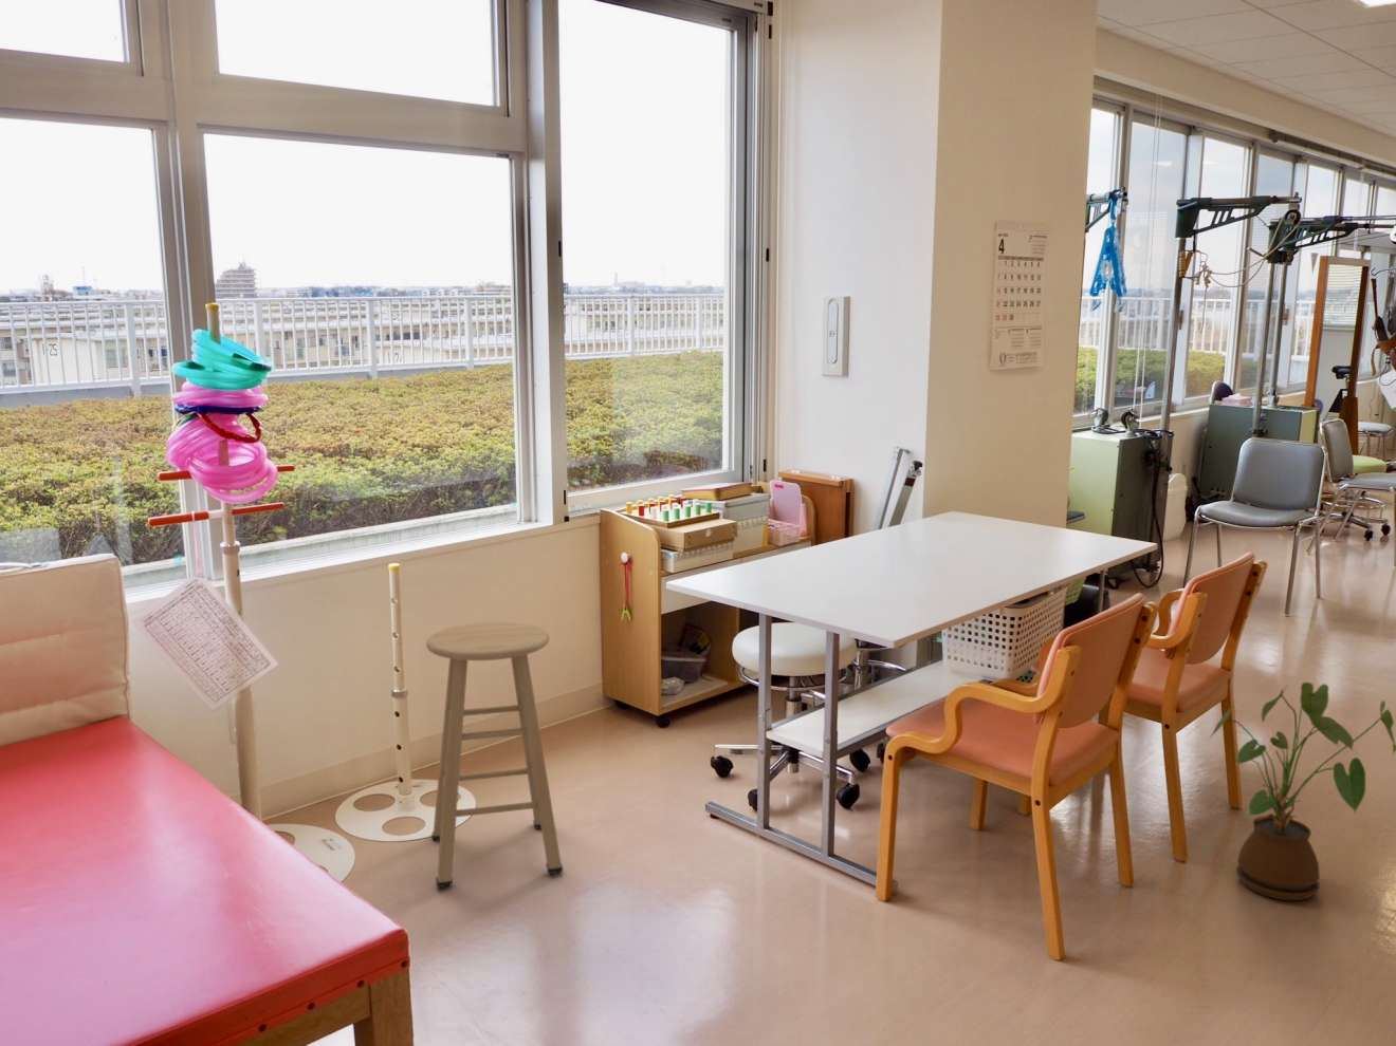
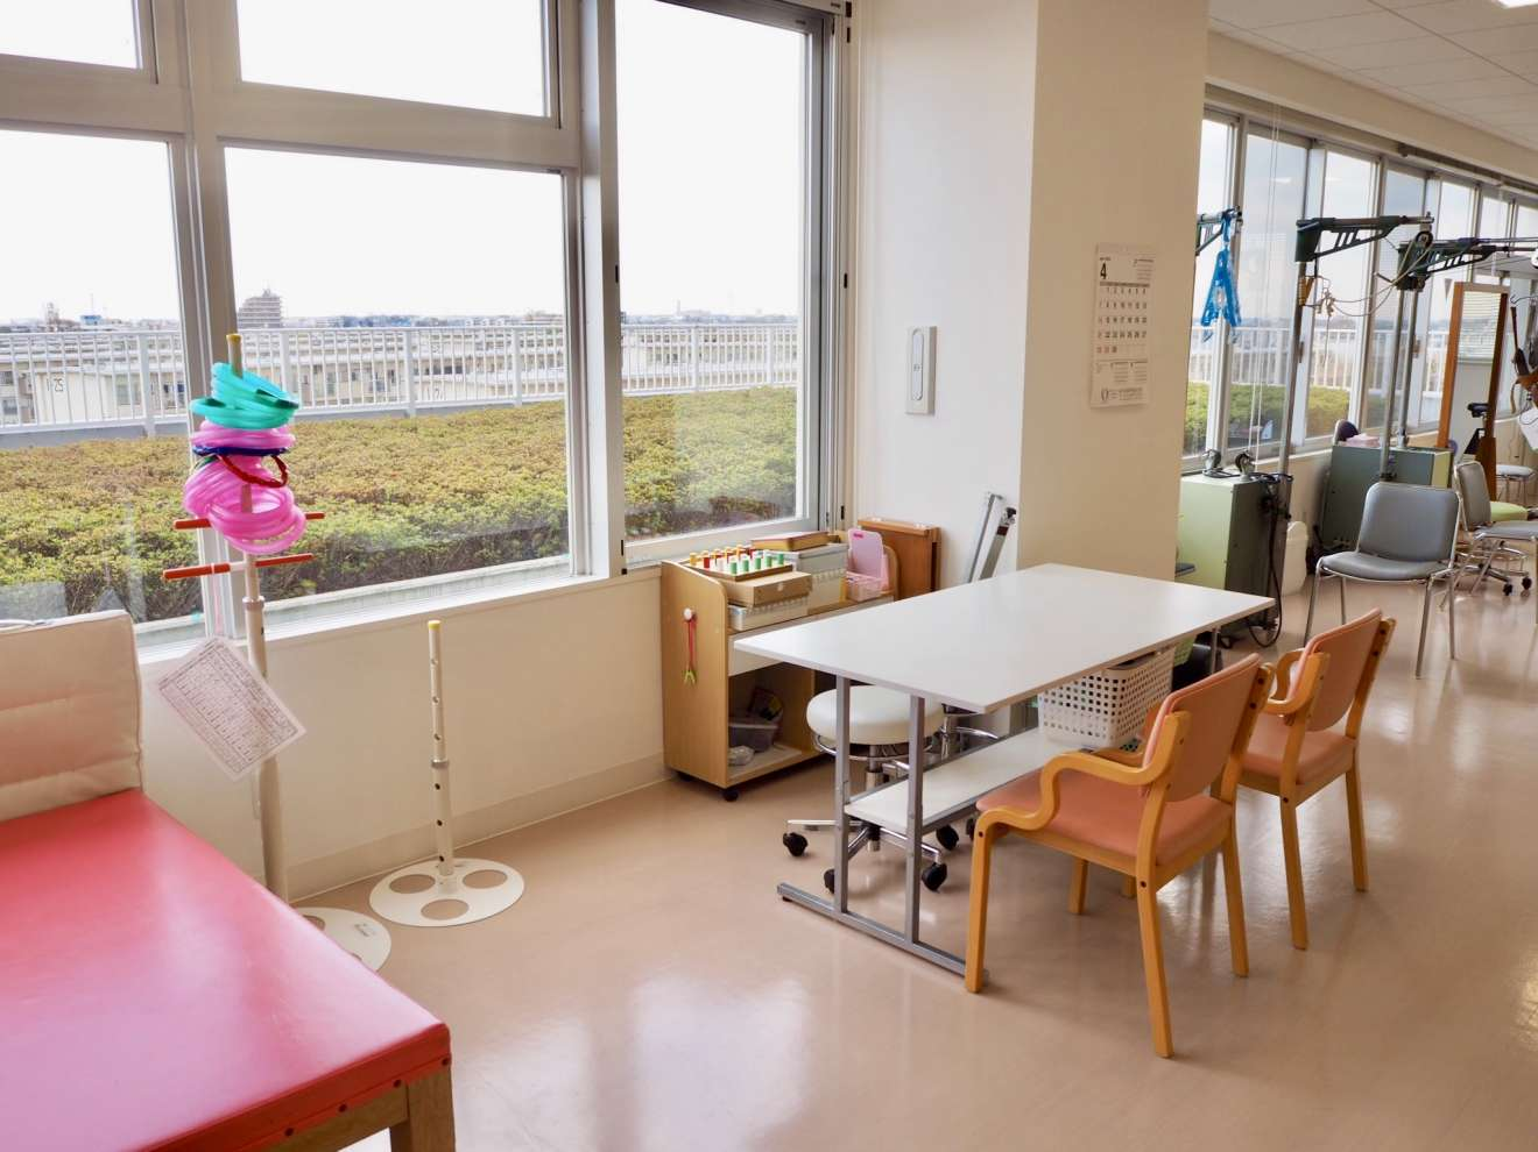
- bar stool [425,621,564,889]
- house plant [1208,681,1396,901]
